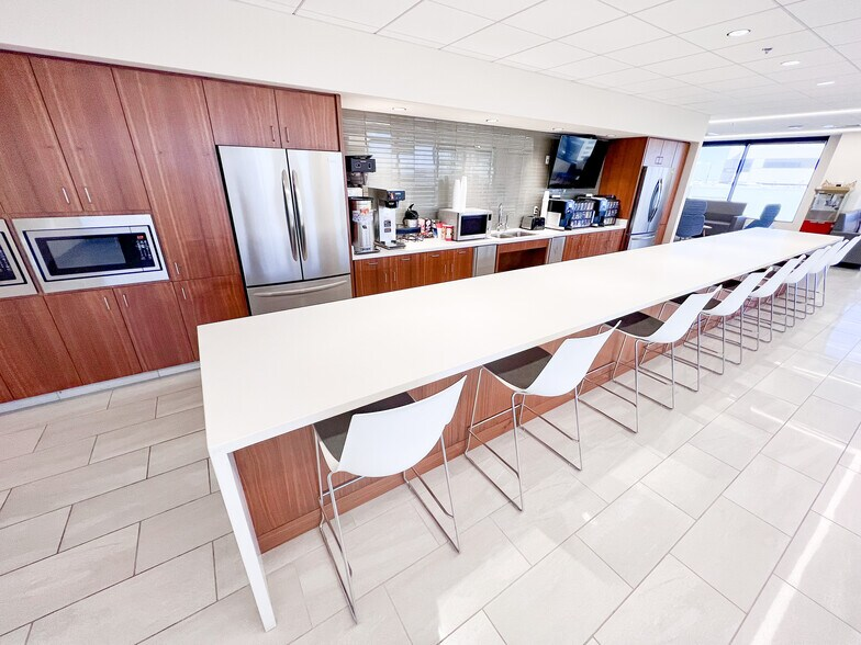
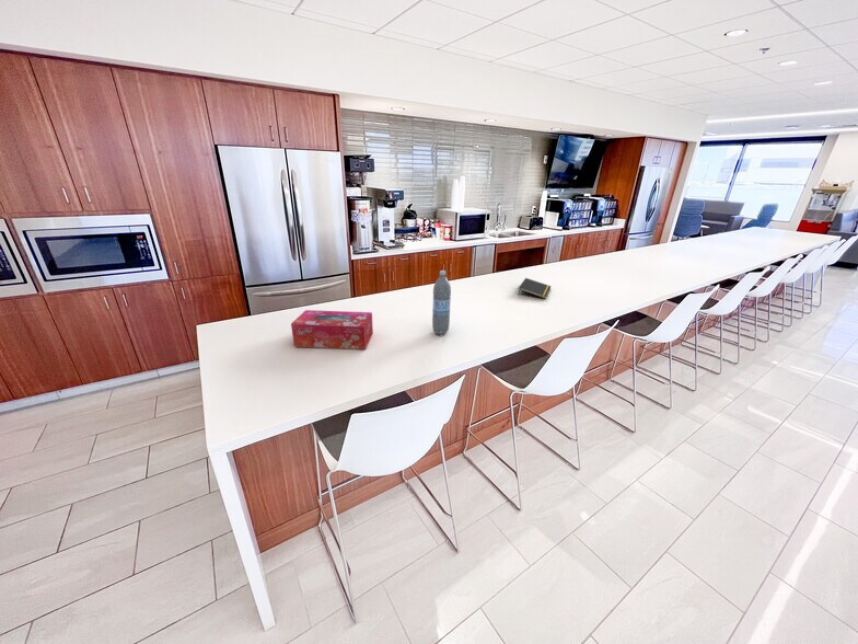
+ notepad [517,277,553,300]
+ tissue box [290,309,374,350]
+ water bottle [431,269,452,335]
